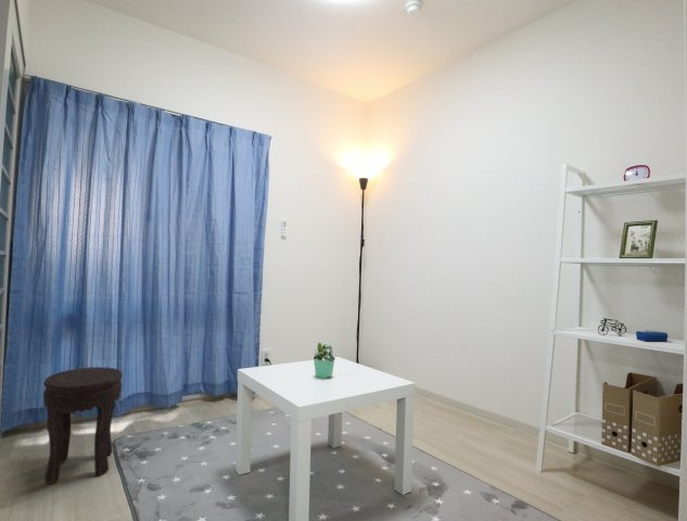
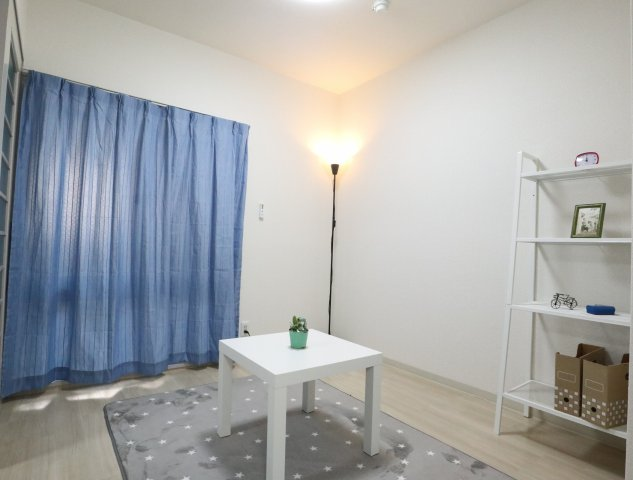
- side table [42,366,124,485]
